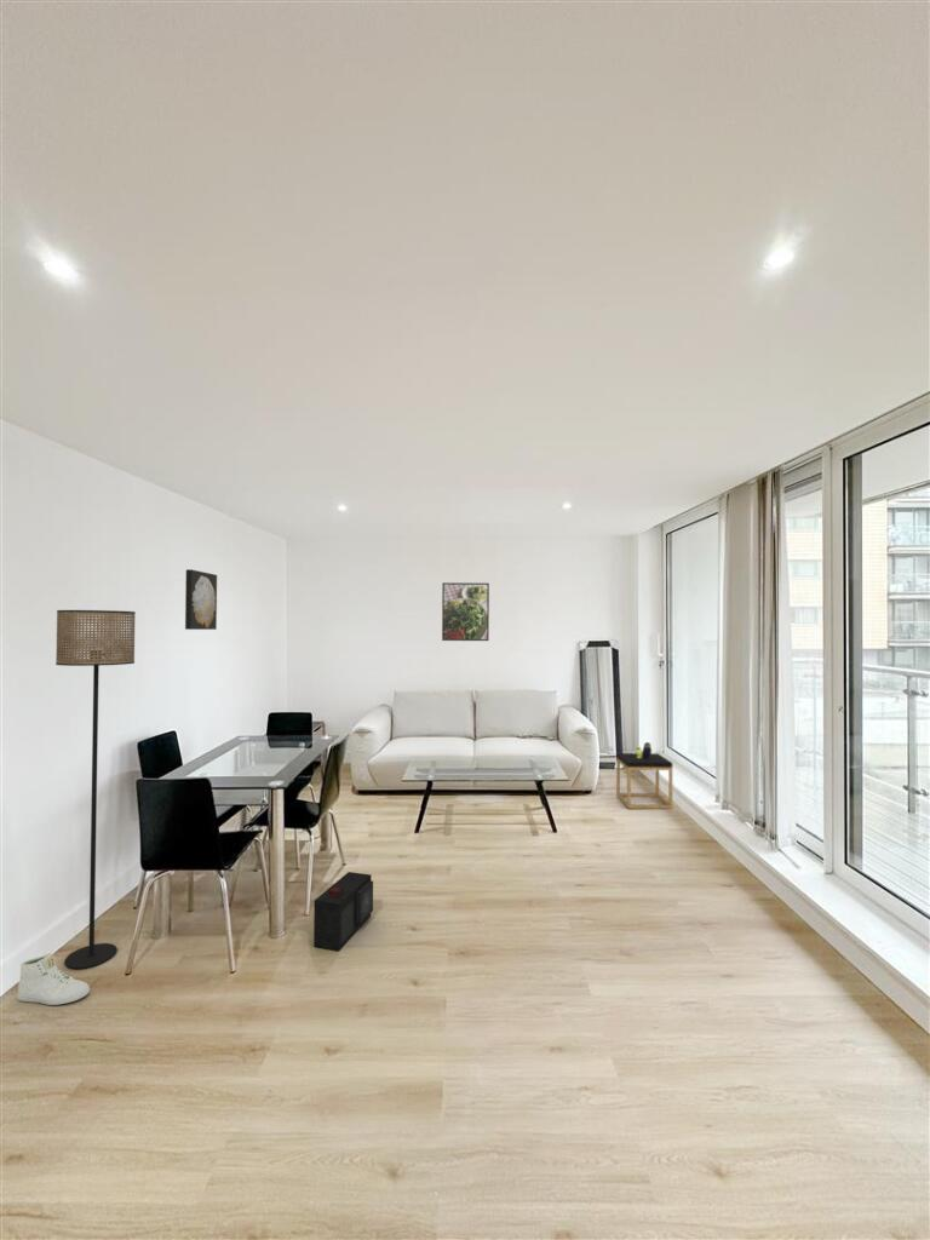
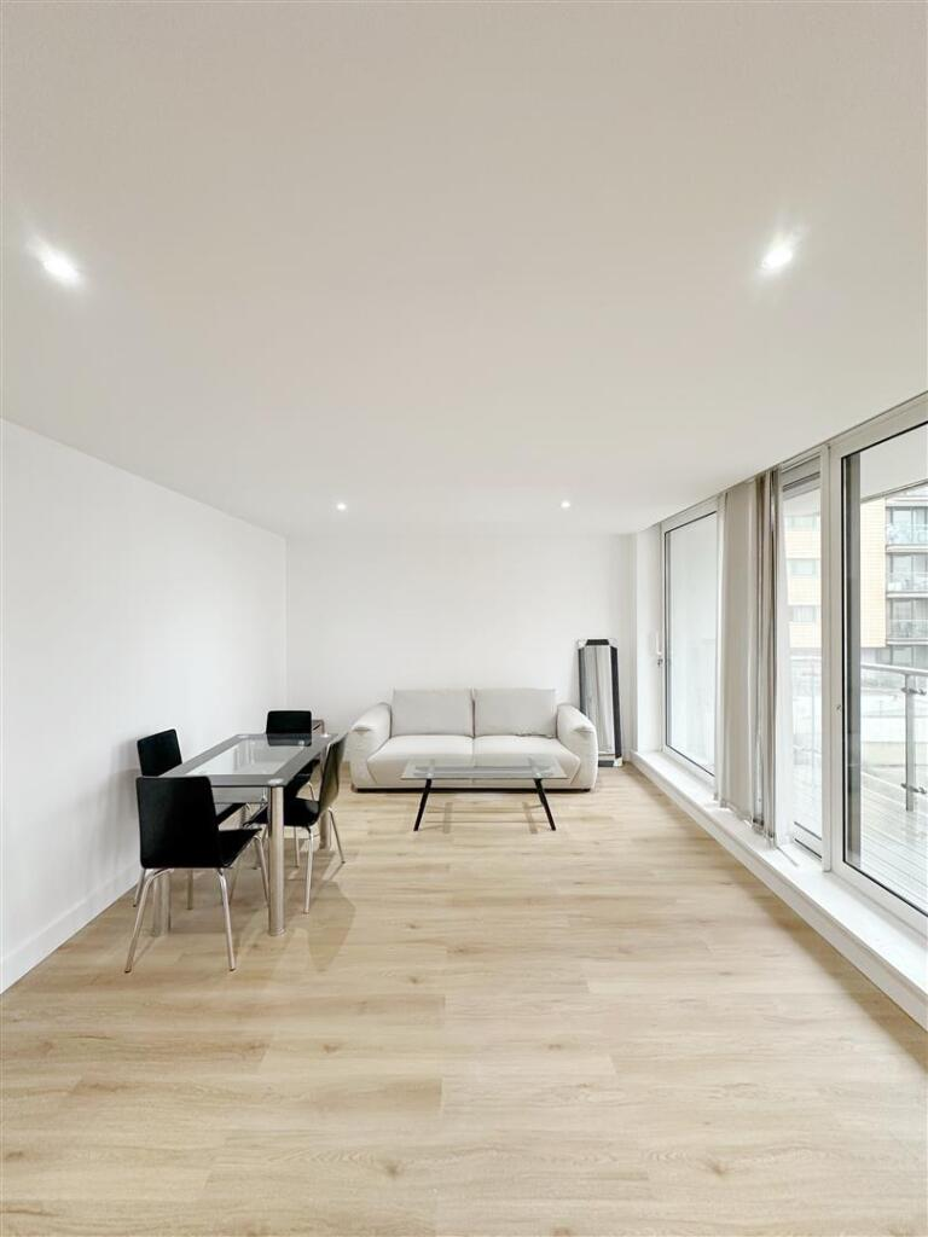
- sneaker [16,952,91,1006]
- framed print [441,581,490,642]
- speaker [312,871,374,952]
- floor lamp [54,609,137,970]
- wall art [184,568,218,631]
- side table [615,741,673,810]
